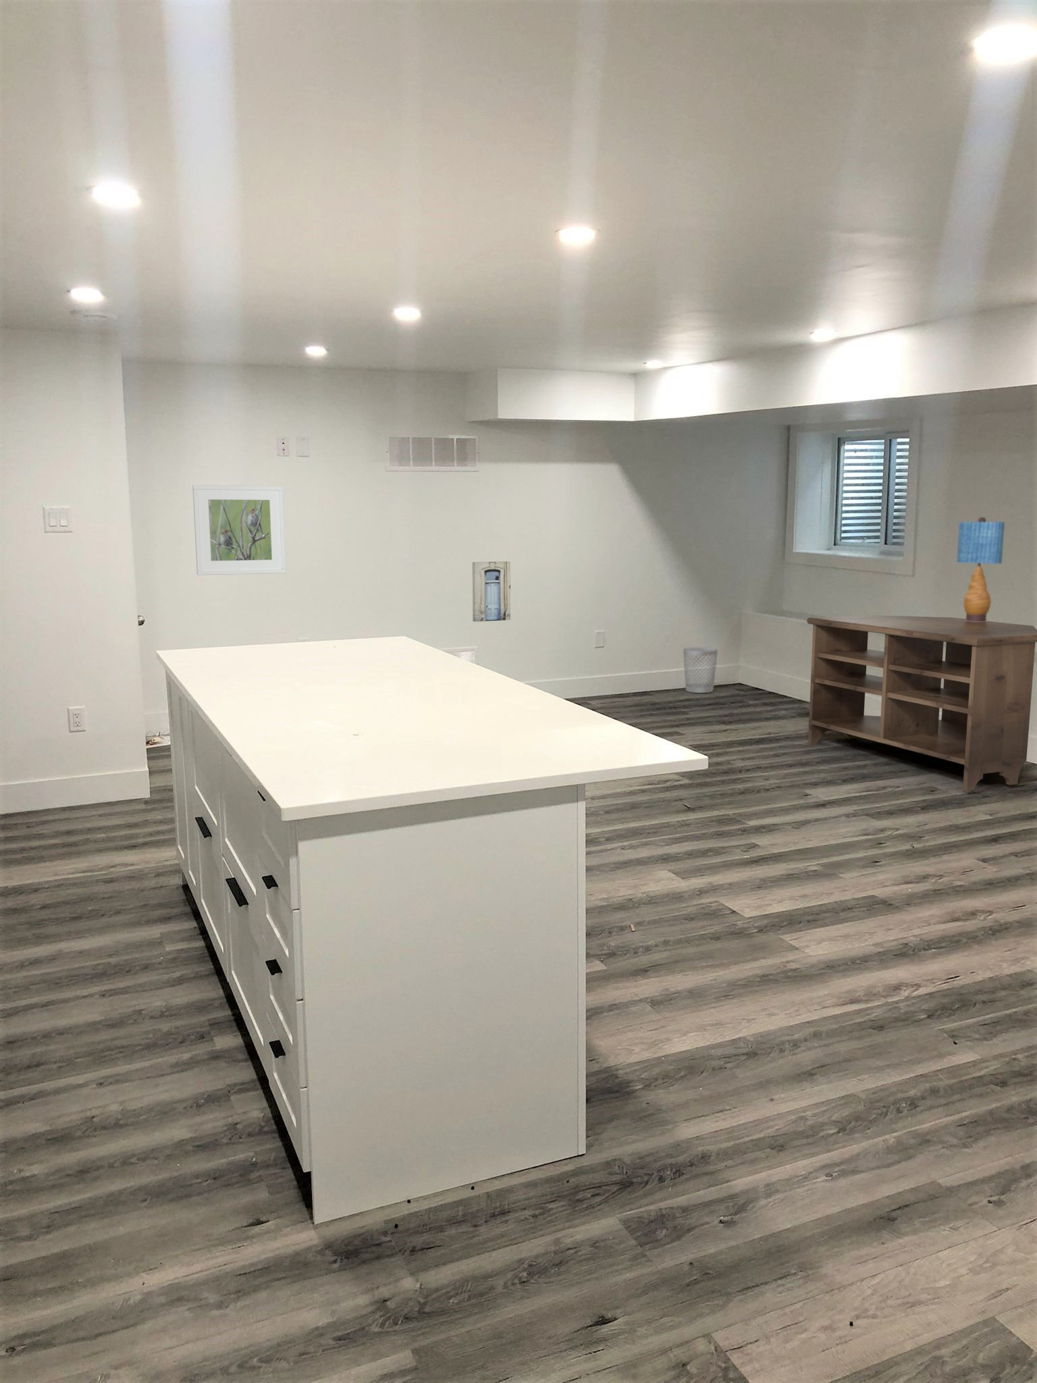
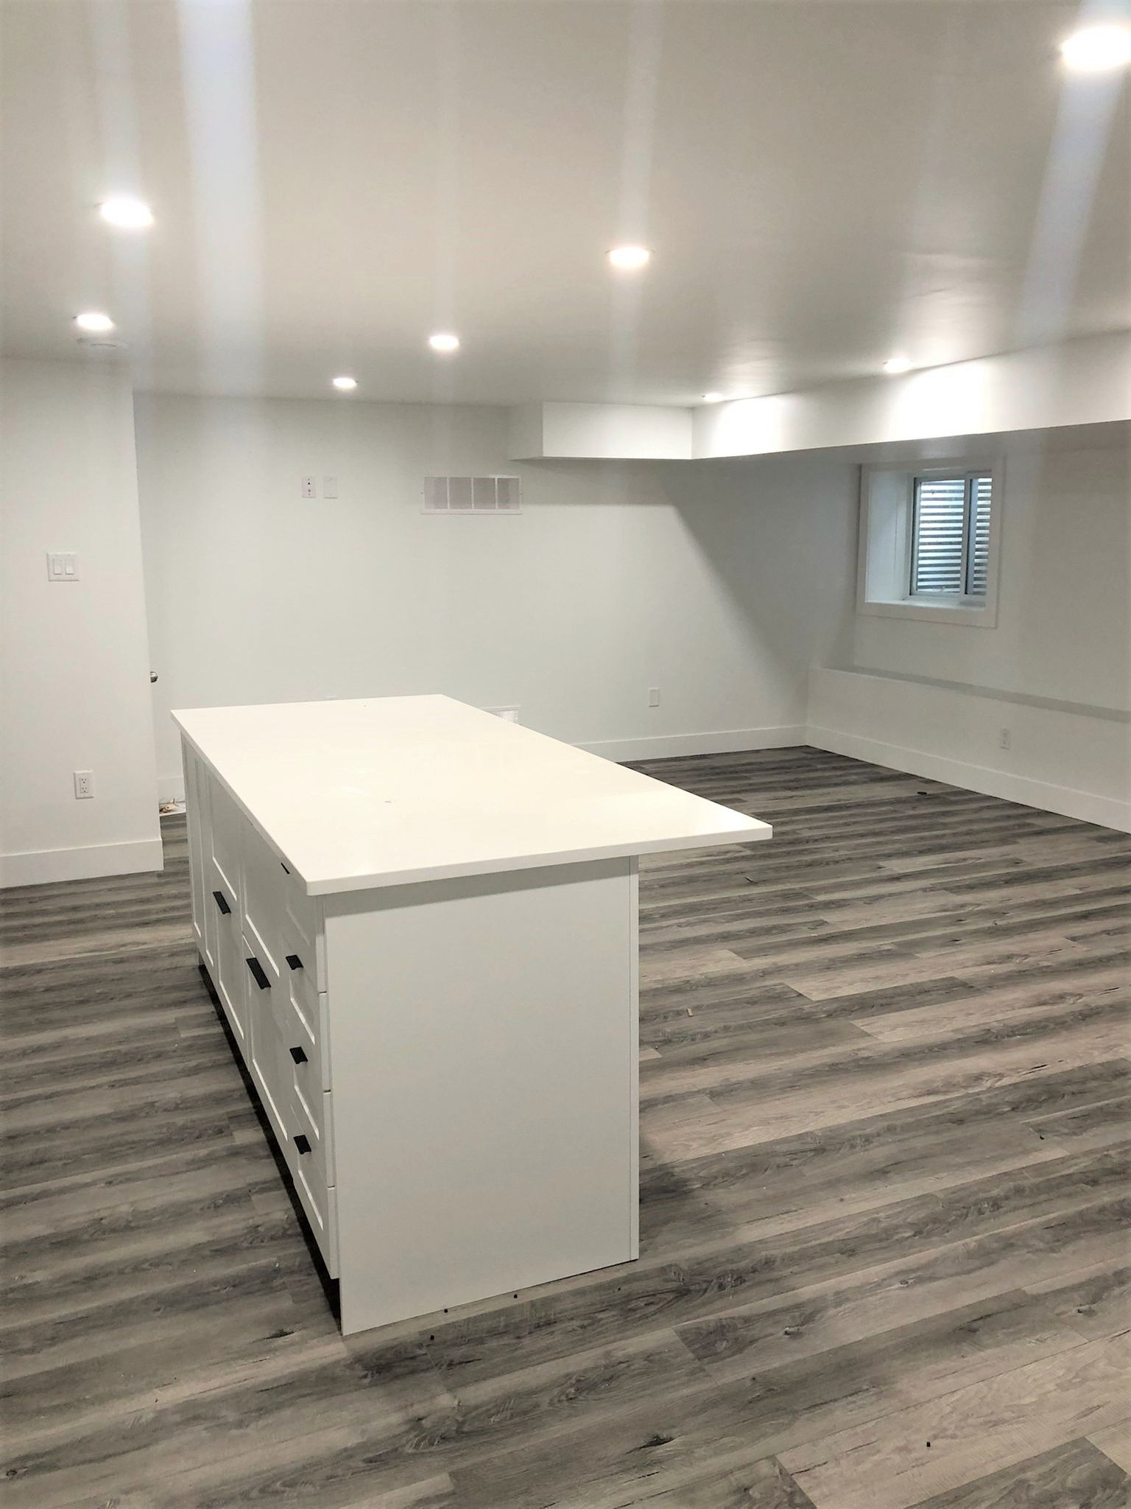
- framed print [192,485,286,576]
- table lamp [956,516,1005,622]
- tv stand [806,614,1037,792]
- wall art [472,561,511,623]
- wastebasket [683,647,718,694]
